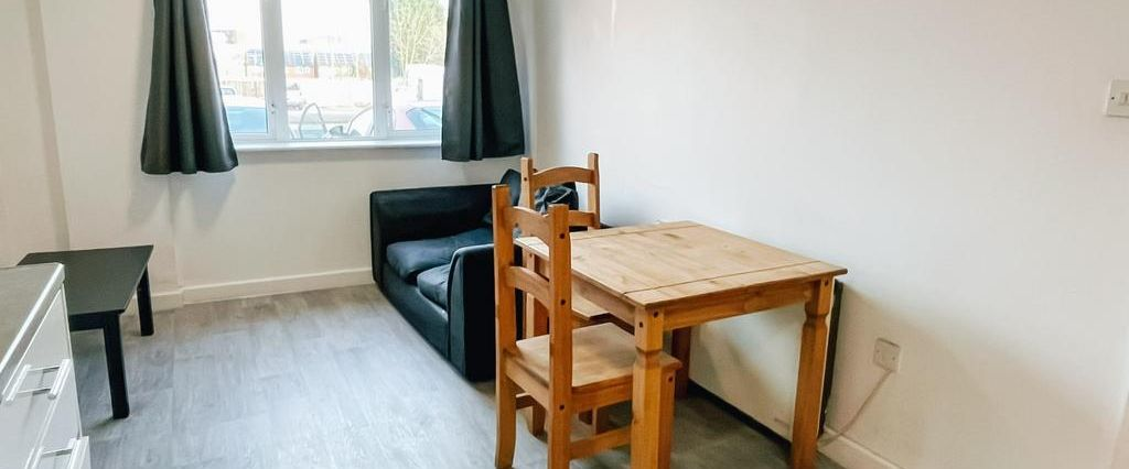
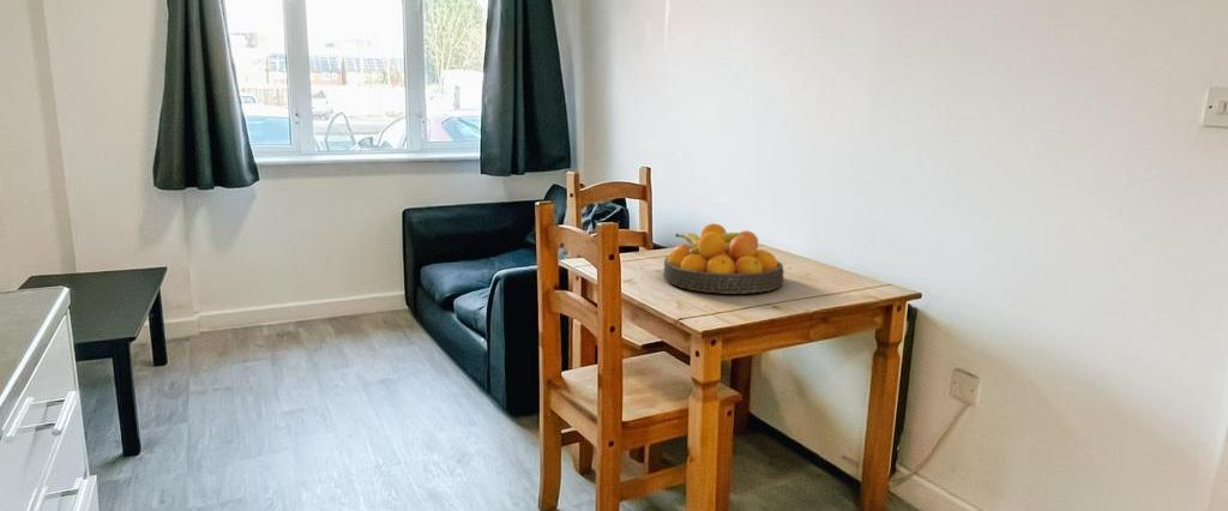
+ fruit bowl [662,222,785,295]
